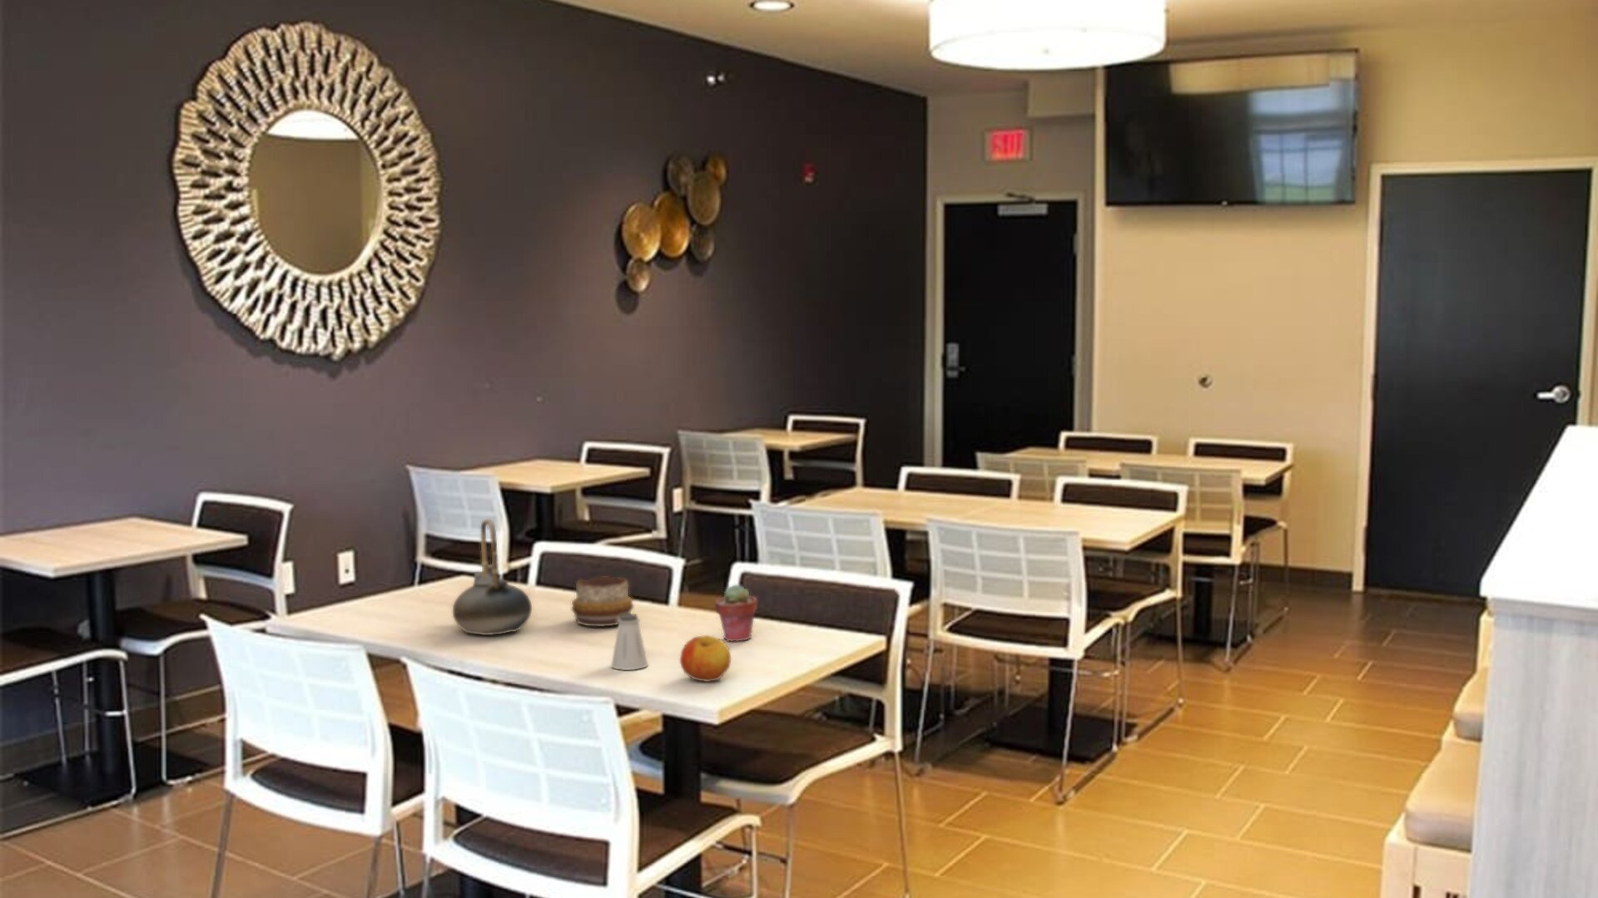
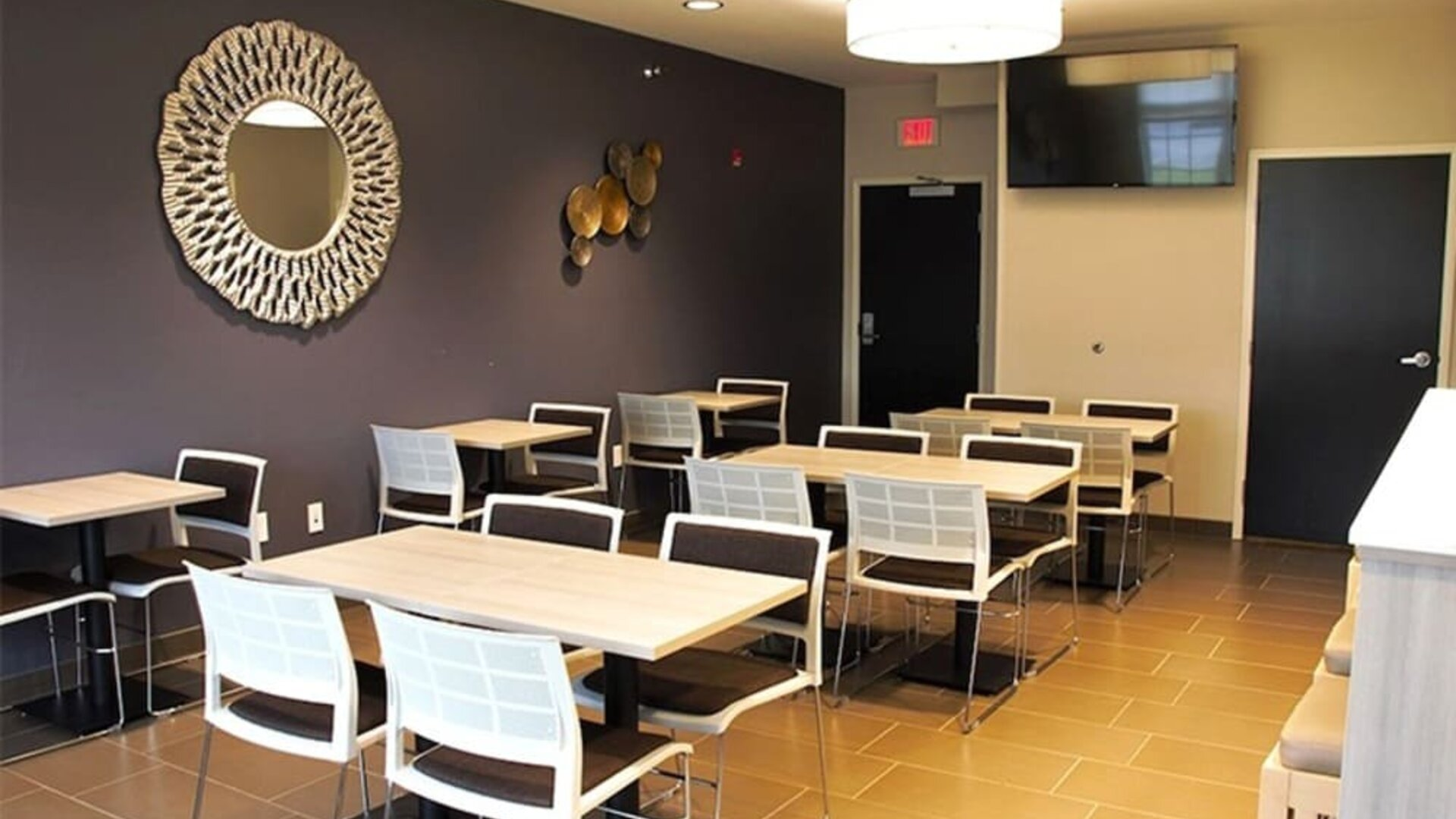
- apple [679,635,732,683]
- decorative bowl [571,577,634,627]
- saltshaker [611,613,649,671]
- potted succulent [714,583,758,641]
- teapot [452,518,532,636]
